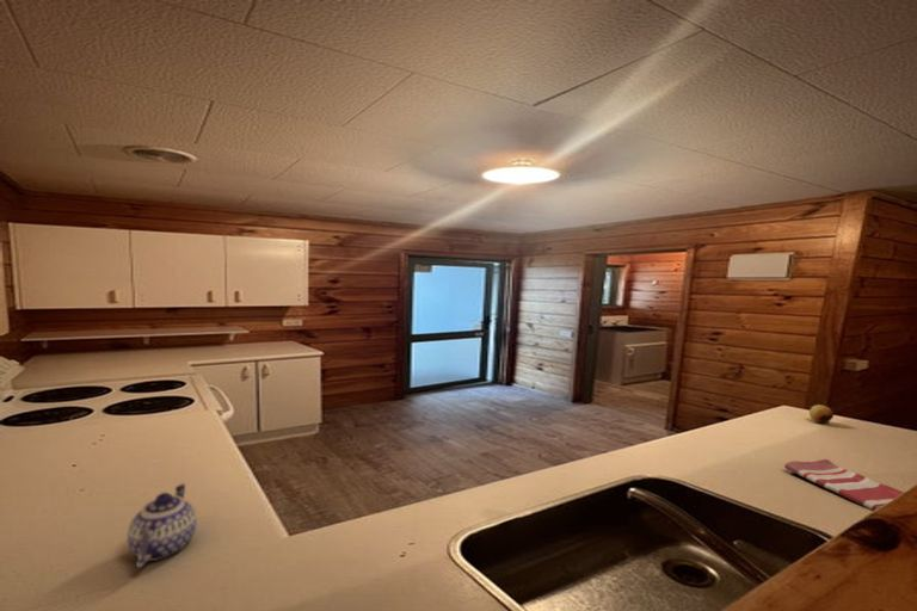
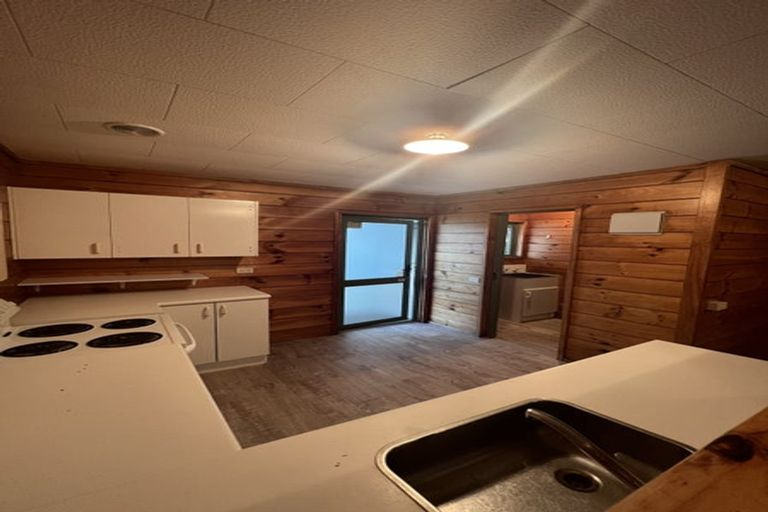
- fruit [808,403,835,425]
- teapot [127,482,198,569]
- dish towel [783,458,905,512]
